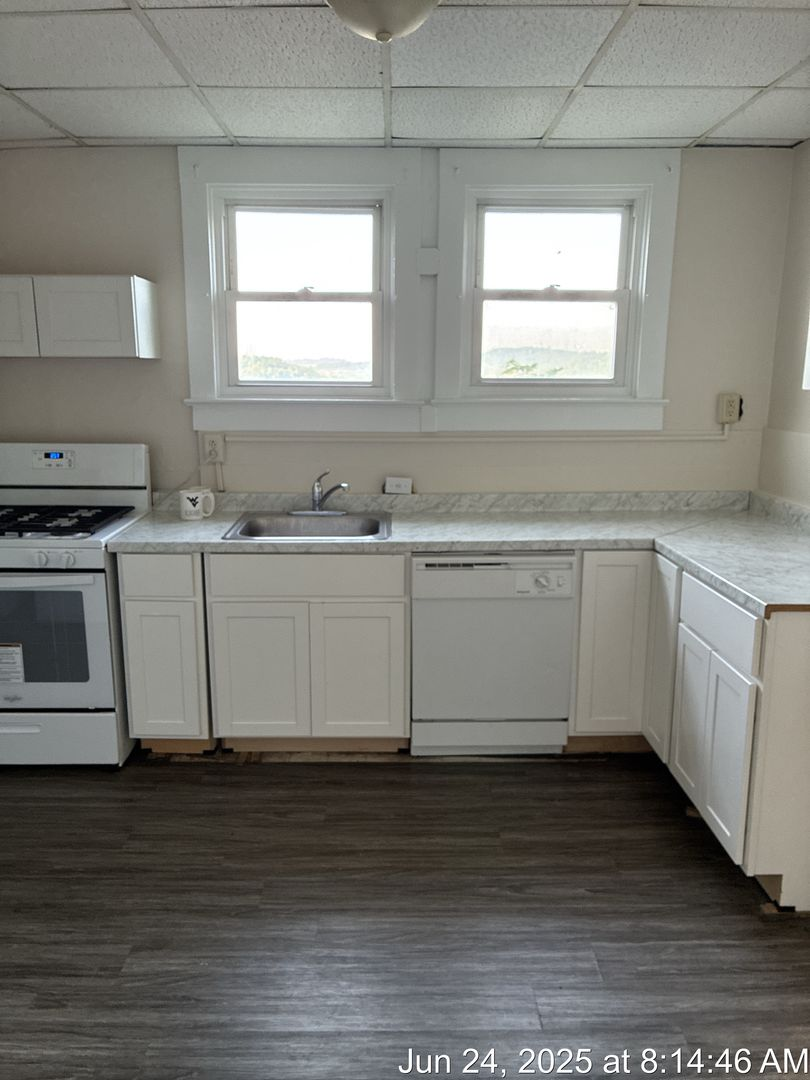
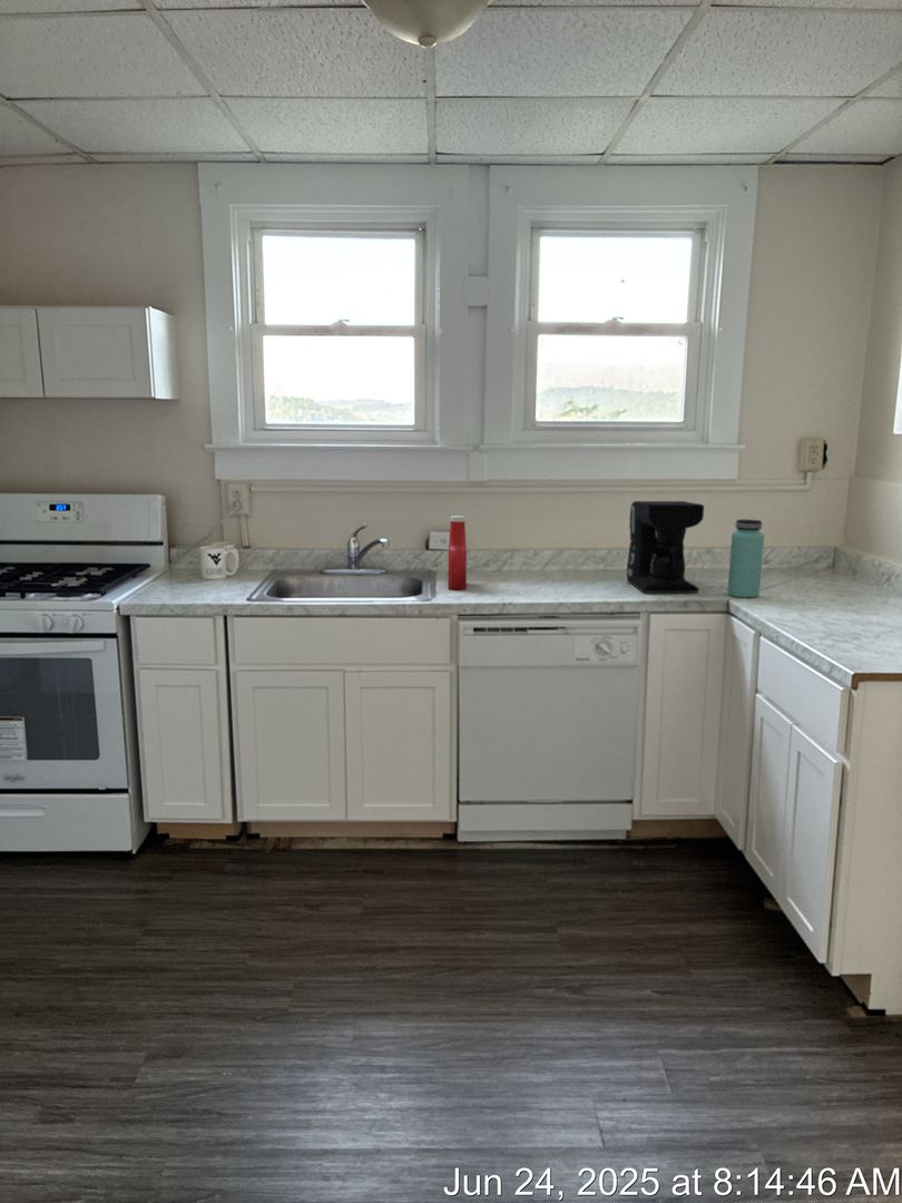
+ soap bottle [448,515,468,591]
+ bottle [727,518,765,598]
+ coffee maker [626,500,705,594]
